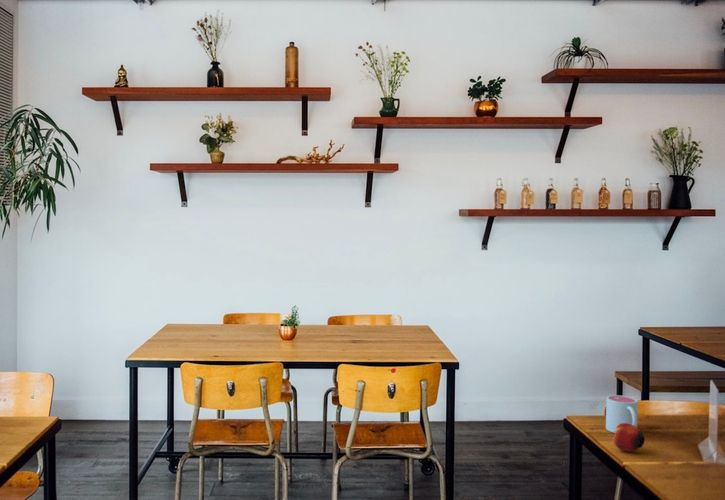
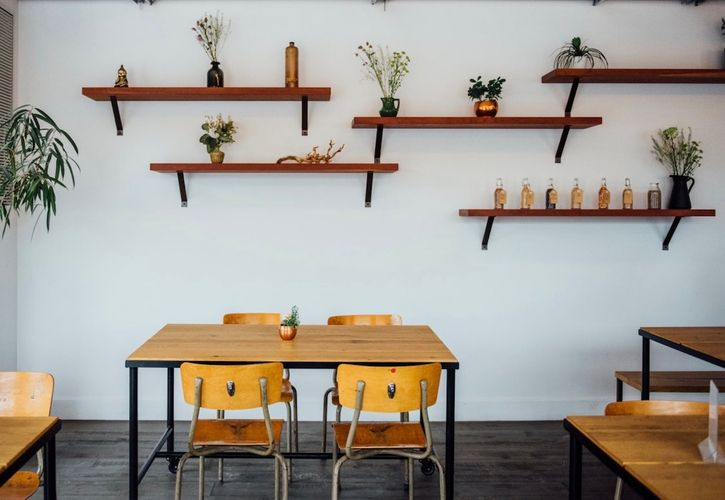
- apple [612,423,646,453]
- mug [605,394,639,434]
